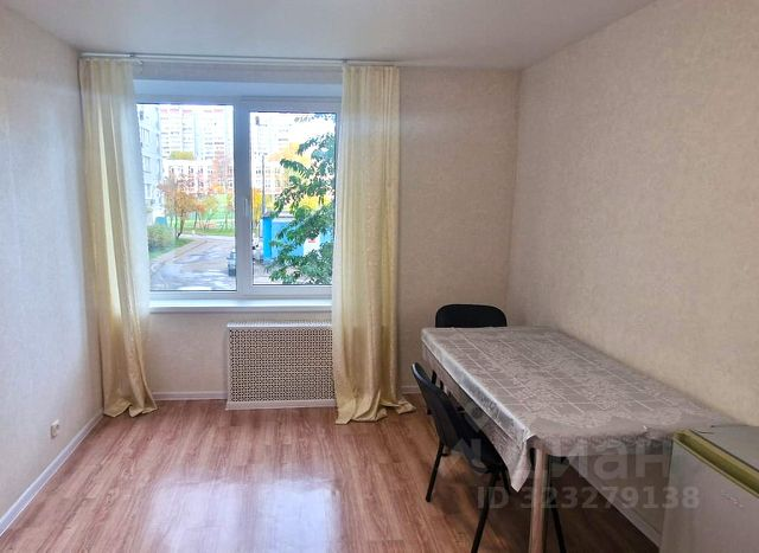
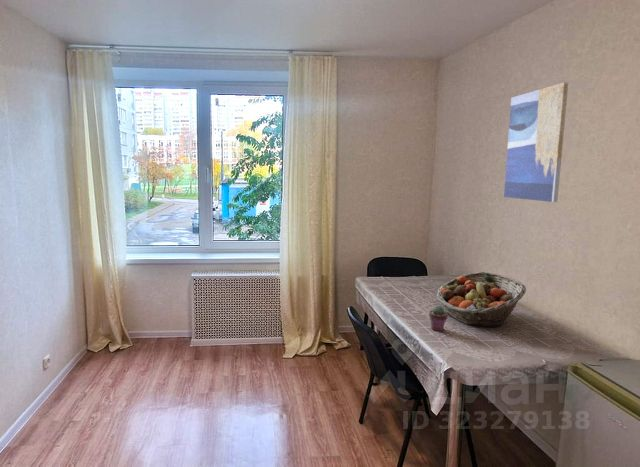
+ wall art [503,81,569,203]
+ potted succulent [428,305,449,332]
+ fruit basket [435,271,527,328]
